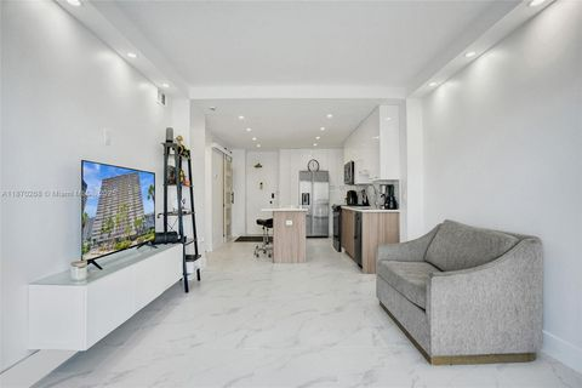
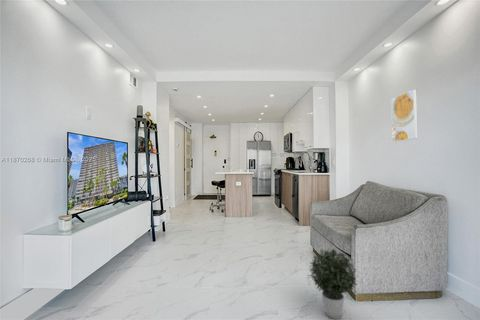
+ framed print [390,88,419,143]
+ potted plant [308,248,359,320]
